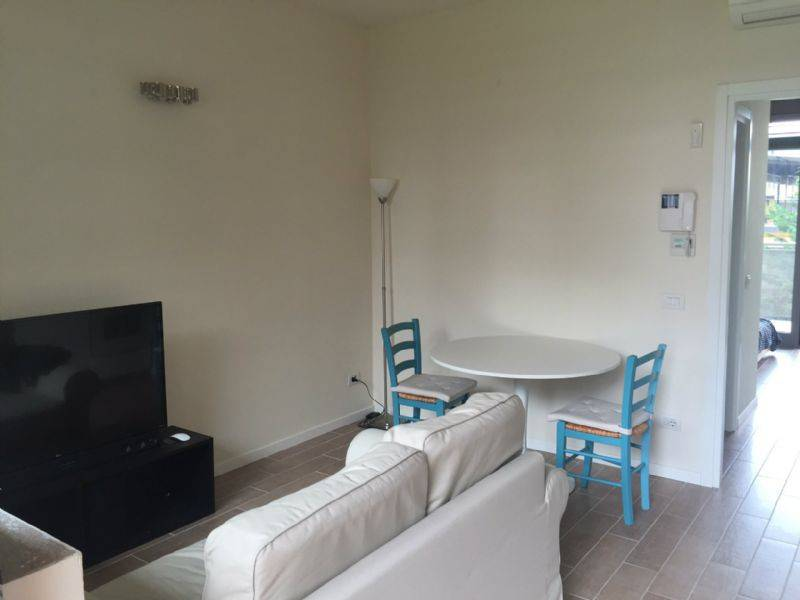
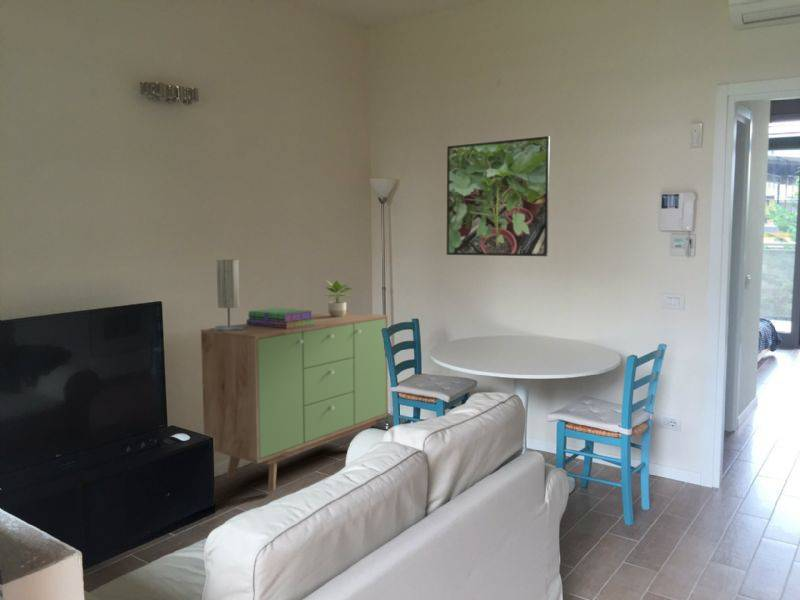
+ stack of books [246,307,315,329]
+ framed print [446,135,551,257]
+ sideboard [200,311,389,492]
+ table lamp [213,258,244,332]
+ potted plant [324,279,354,317]
